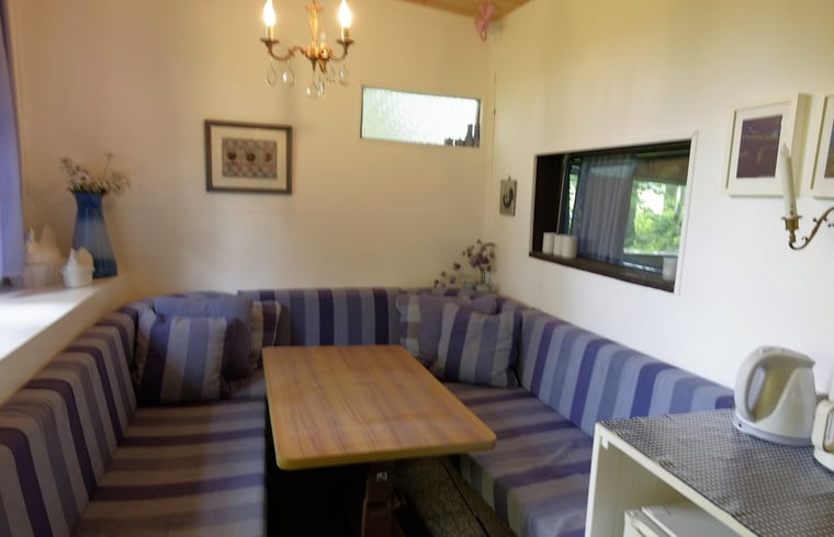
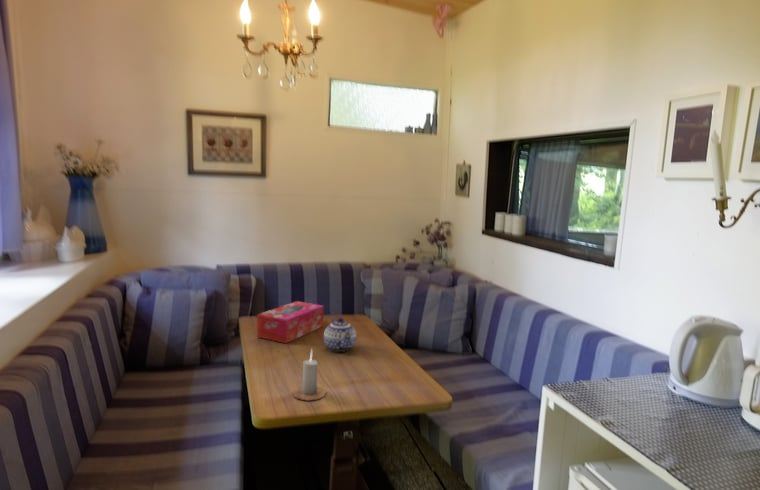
+ candle [292,348,327,402]
+ tissue box [256,300,325,344]
+ teapot [323,316,357,353]
